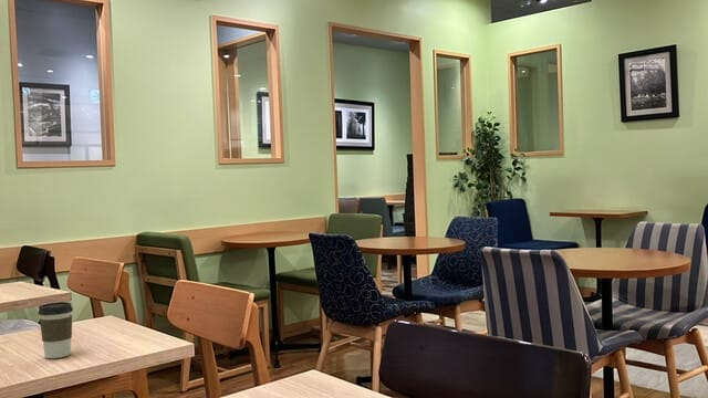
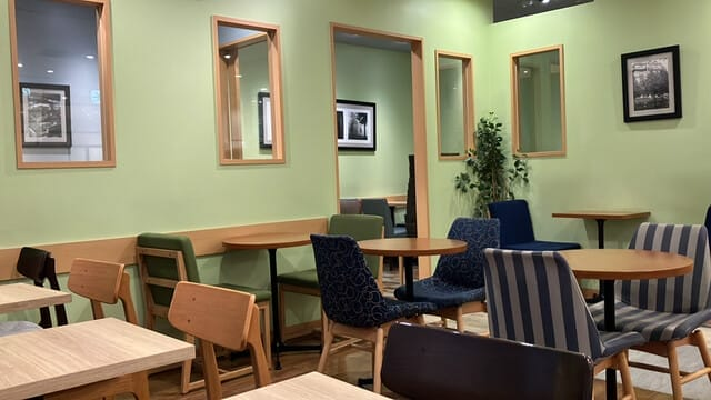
- coffee cup [38,301,74,359]
